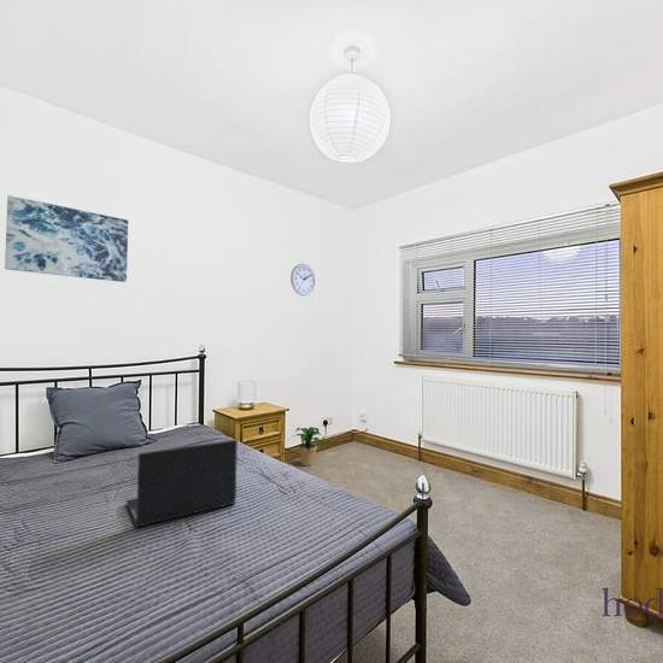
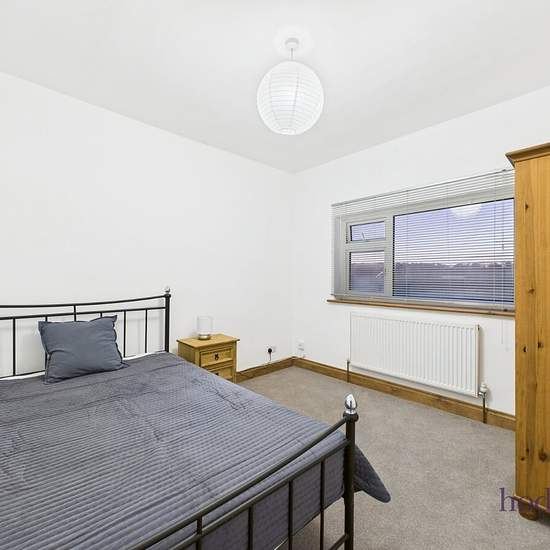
- potted plant [287,426,323,467]
- wall art [4,194,129,283]
- laptop [125,439,239,529]
- wall clock [289,263,317,297]
